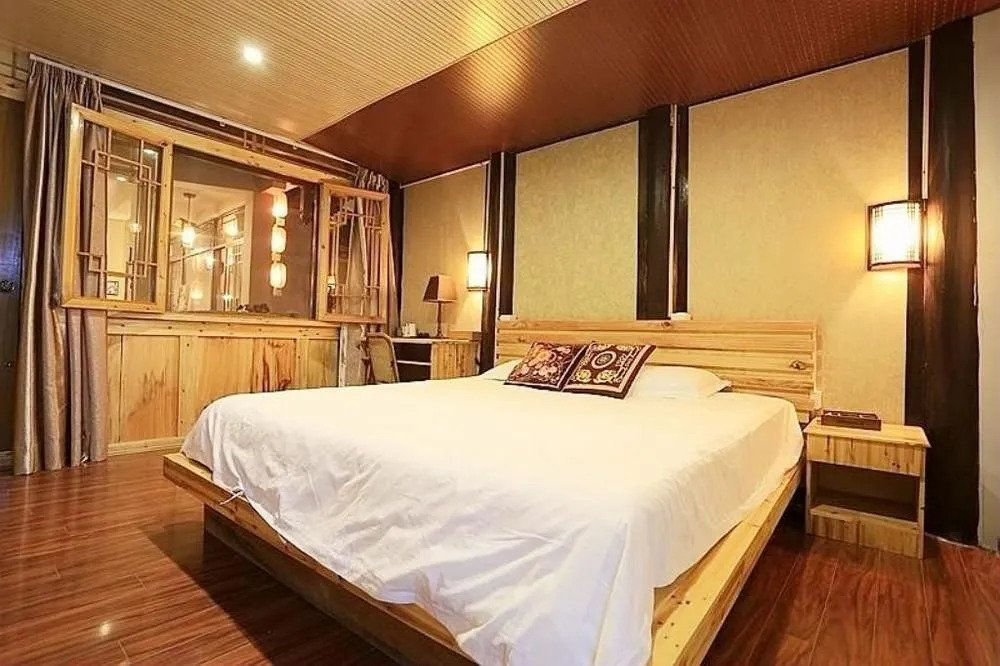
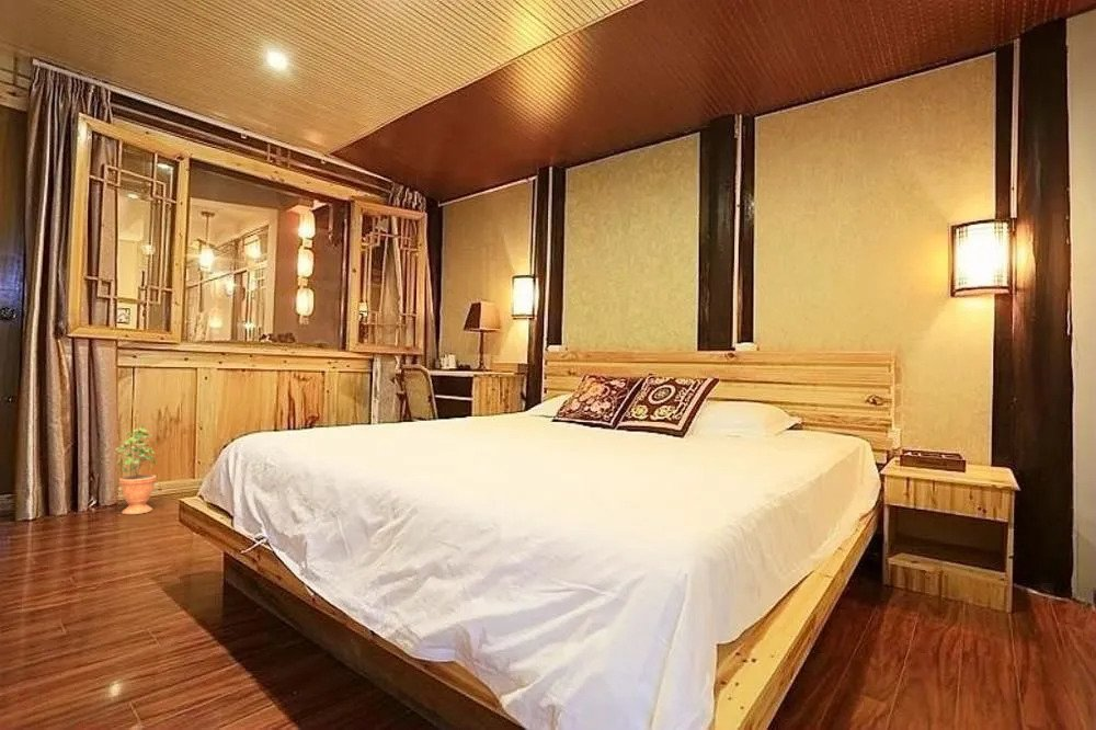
+ potted plant [111,423,158,515]
